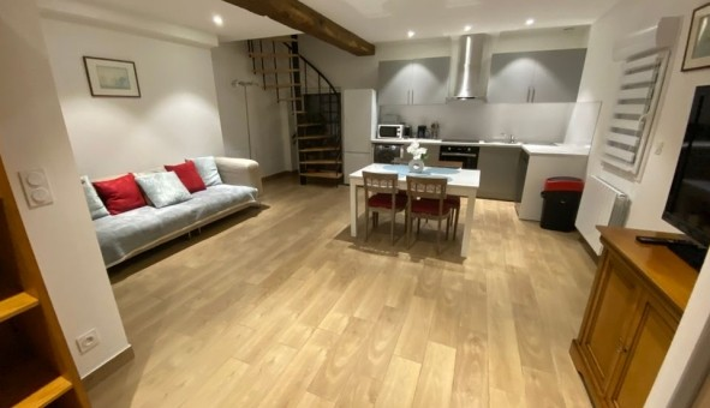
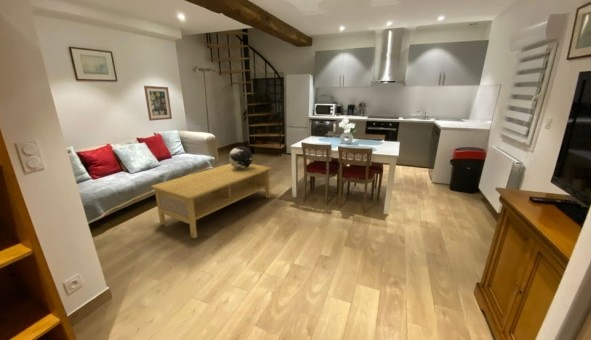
+ coffee table [150,163,272,239]
+ decorative sphere [228,145,253,169]
+ wall art [143,85,173,122]
